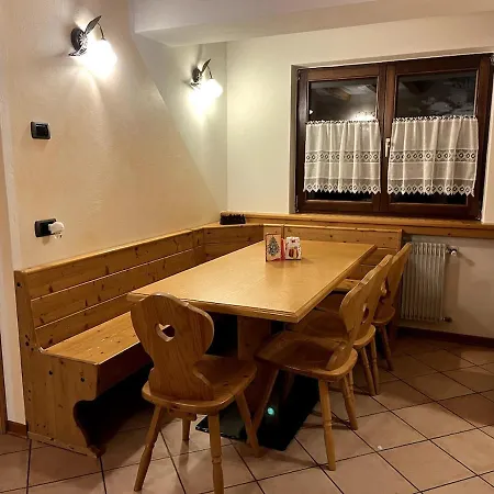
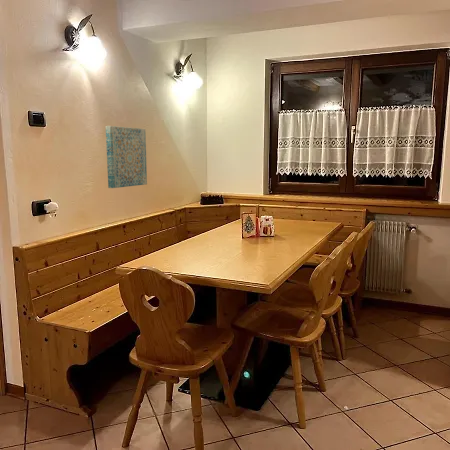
+ wall art [105,125,148,189]
